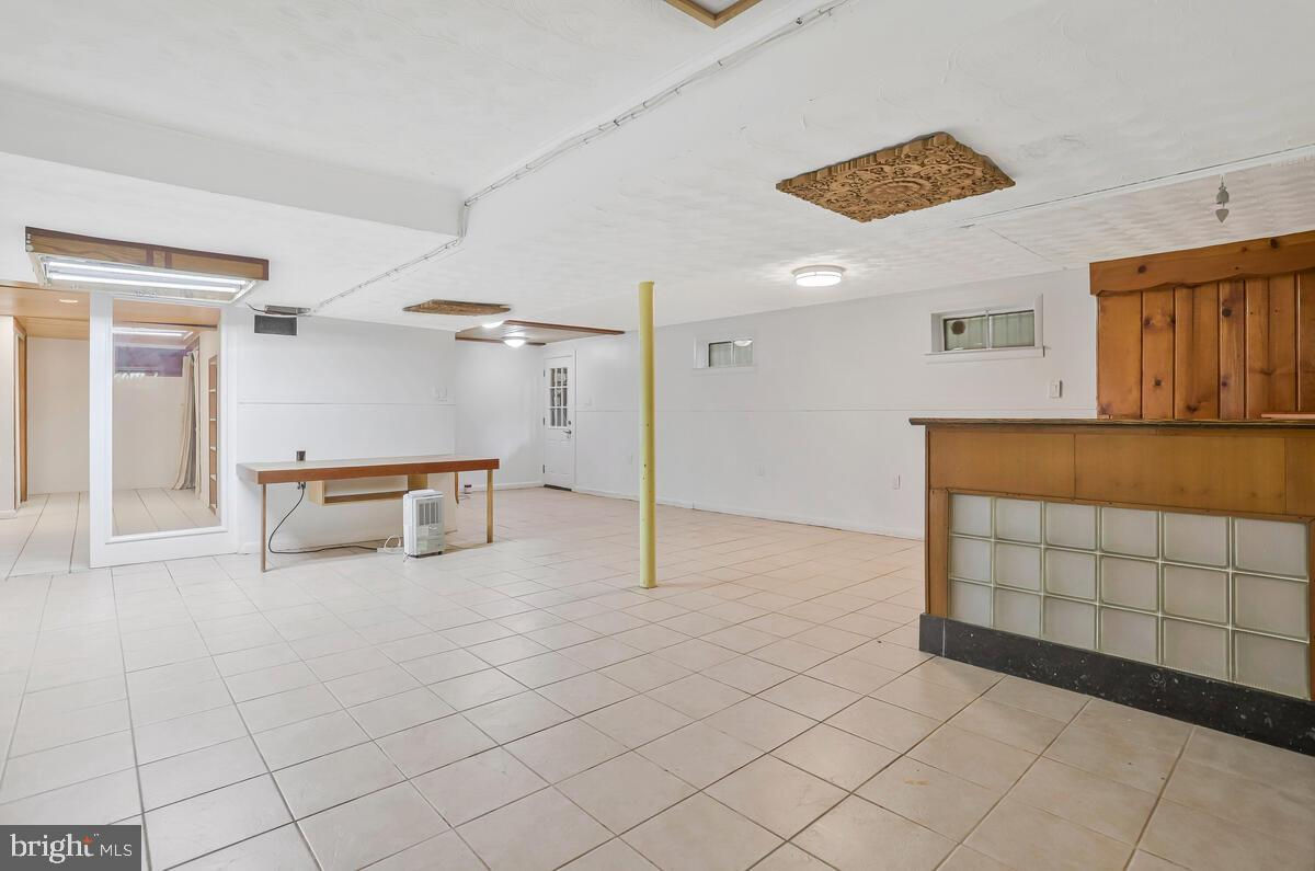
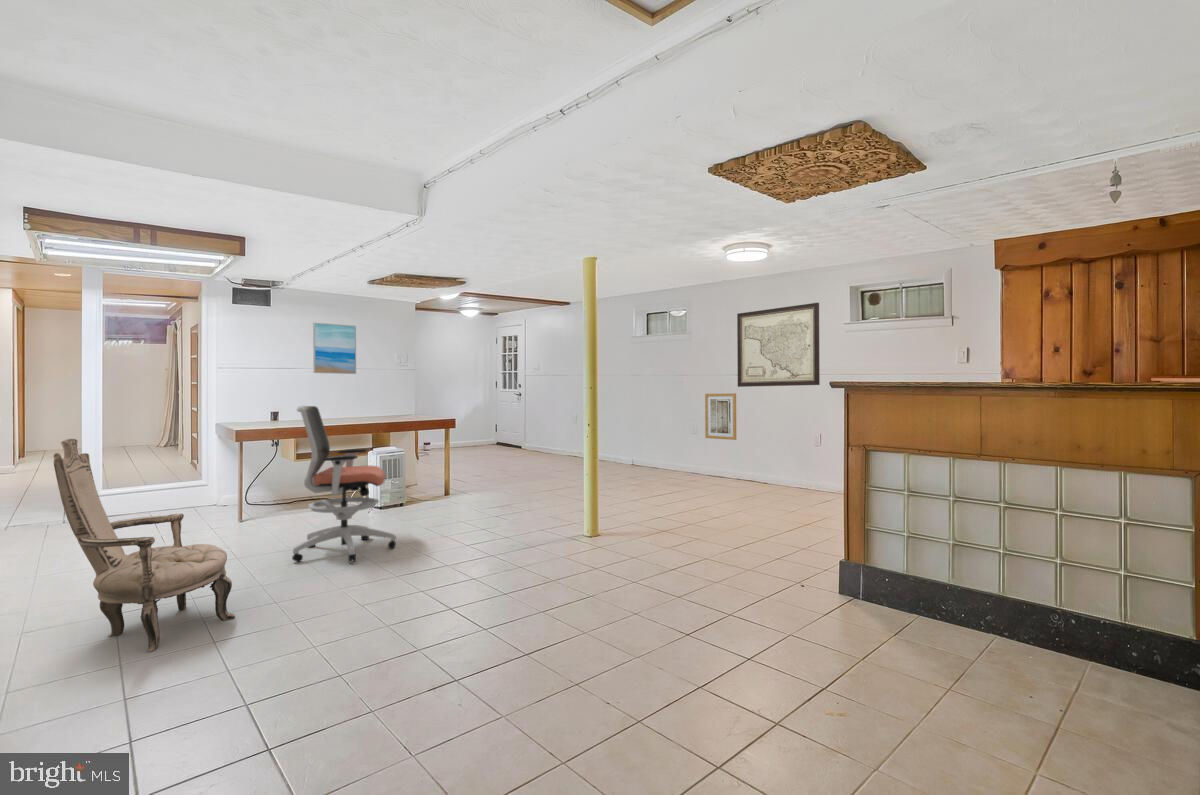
+ wall art [312,322,357,375]
+ armchair [52,438,236,652]
+ wall art [736,302,821,388]
+ wall art [704,392,737,441]
+ office chair [291,405,397,564]
